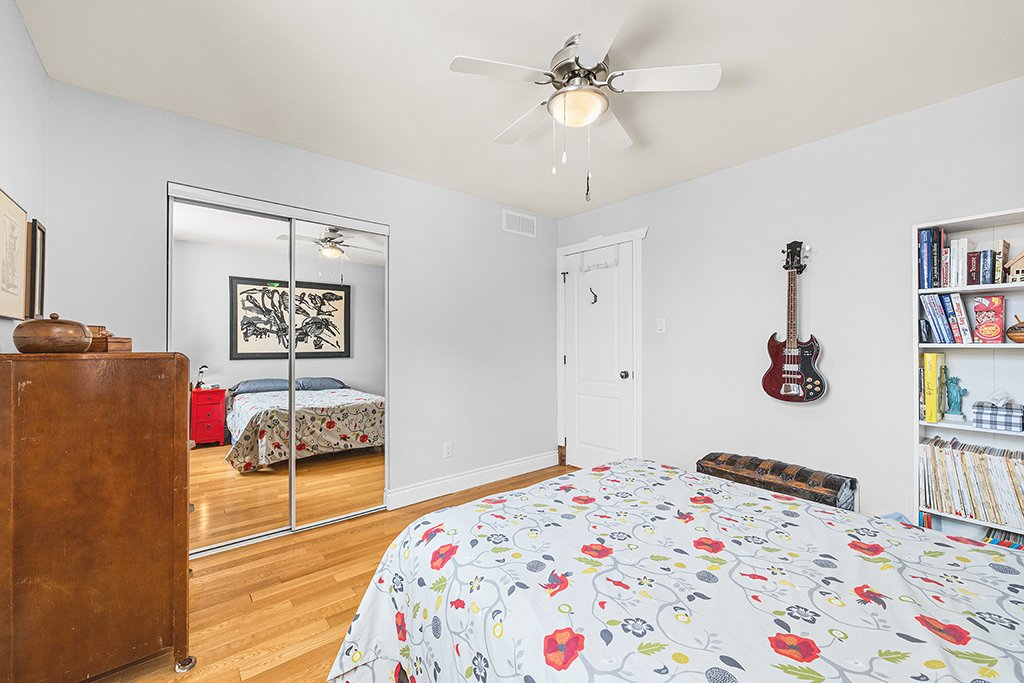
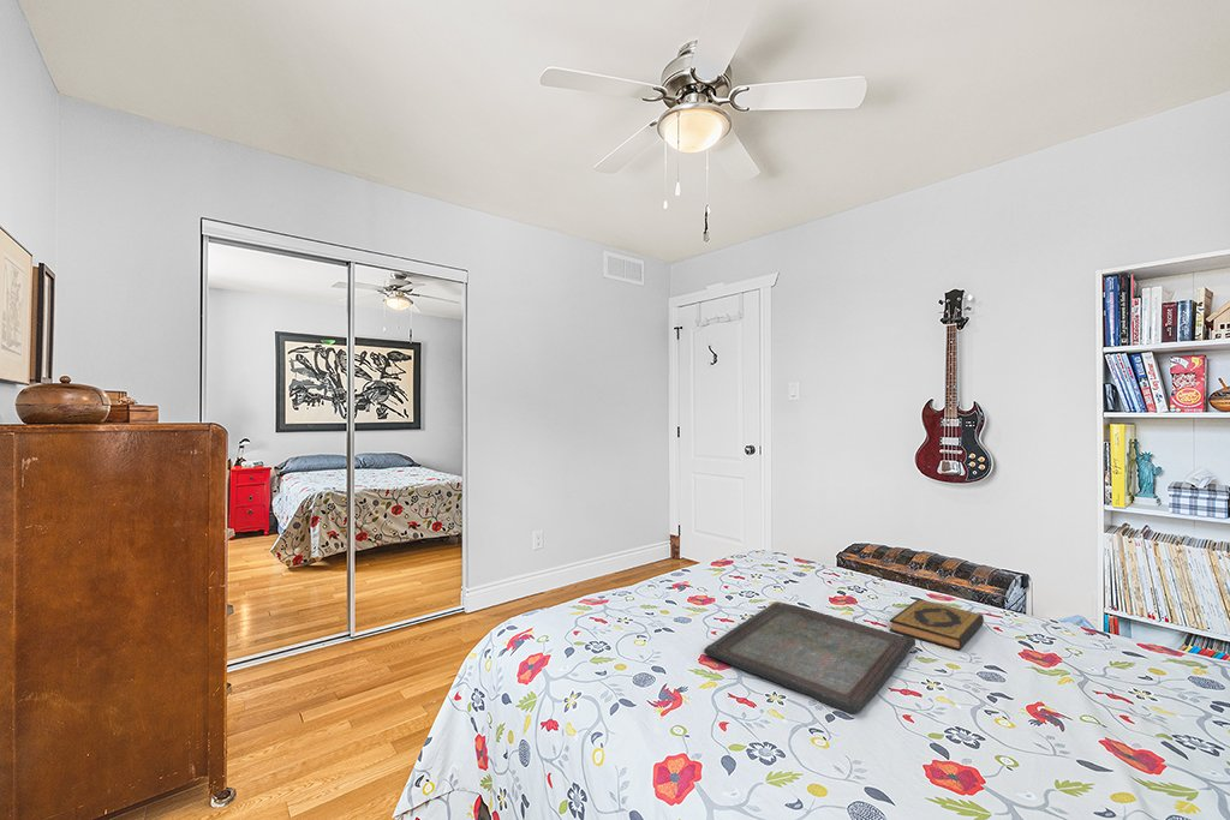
+ hardback book [889,598,985,651]
+ serving tray [703,600,916,714]
